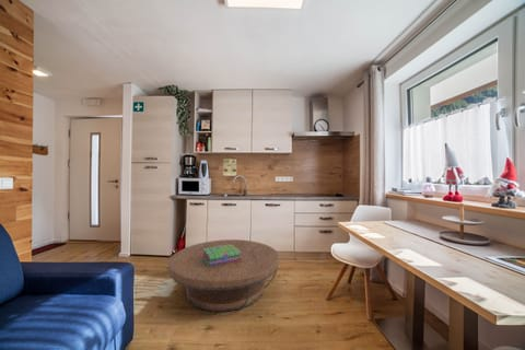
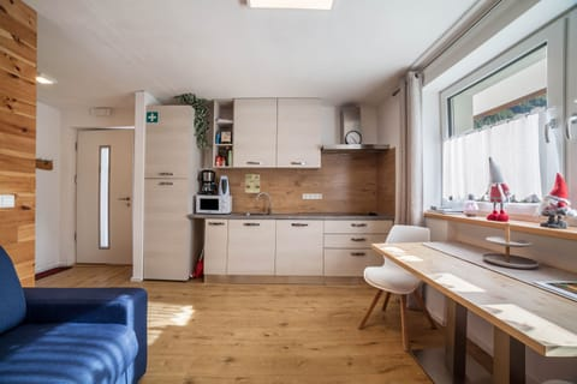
- coffee table [167,238,280,313]
- stack of books [202,245,242,267]
